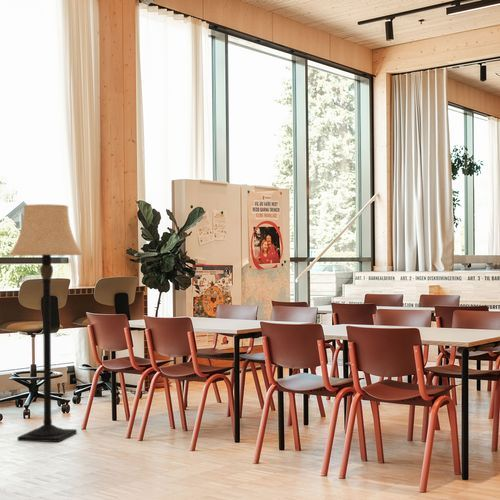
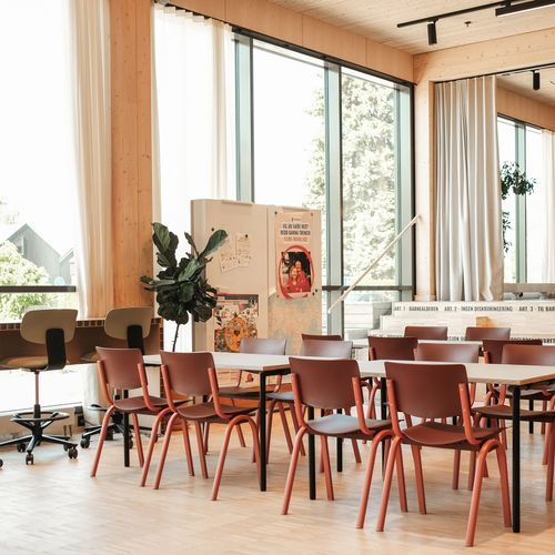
- lamp [7,203,84,443]
